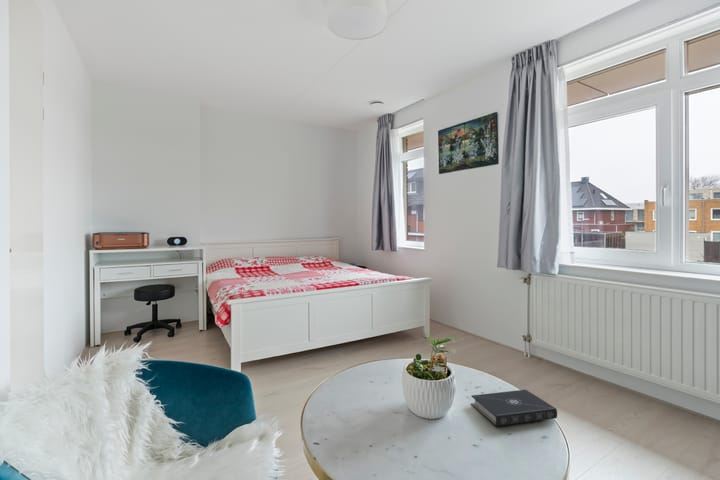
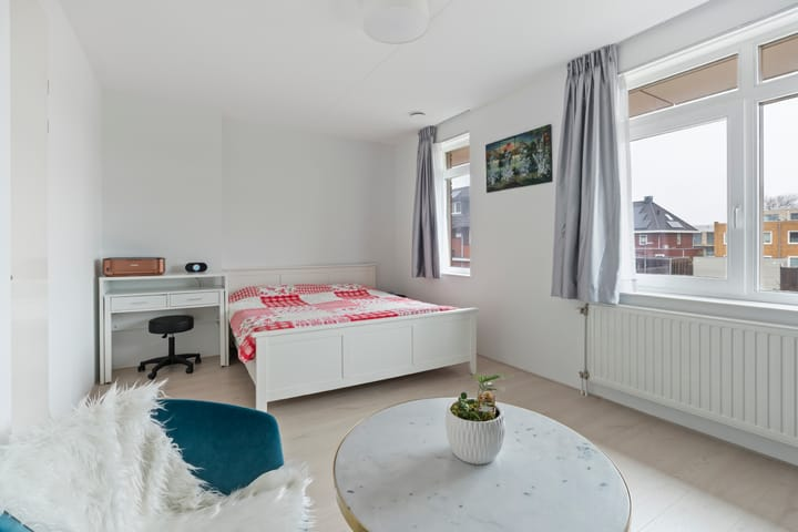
- book [470,389,558,427]
